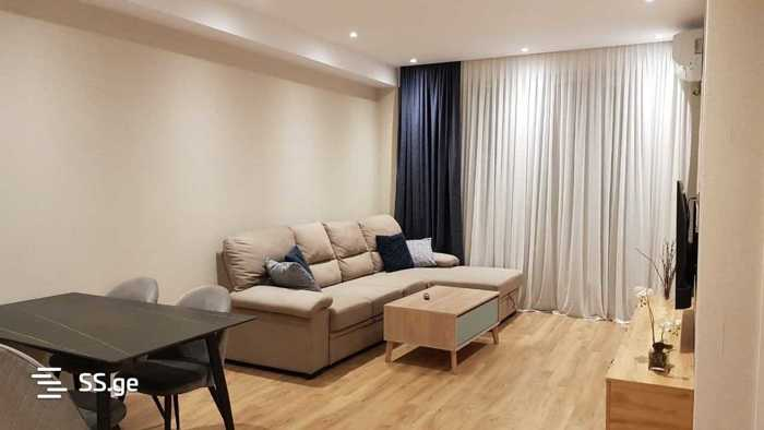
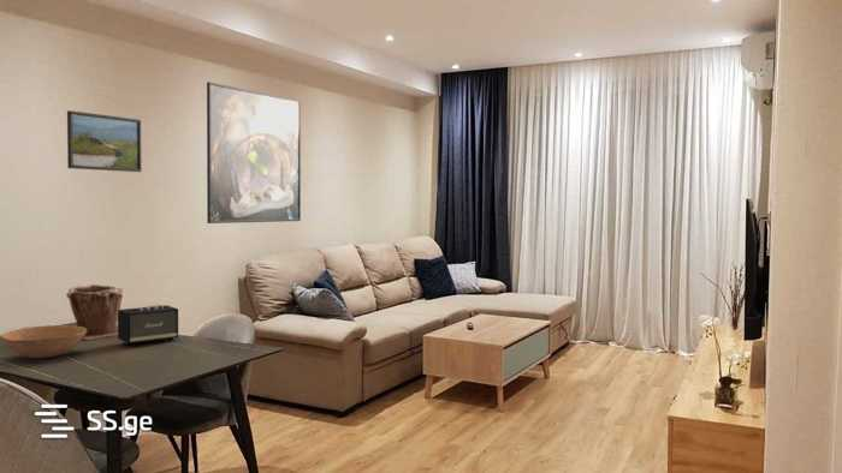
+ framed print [206,80,302,224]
+ speaker [117,305,179,347]
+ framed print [66,109,143,173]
+ plant pot [65,283,124,341]
+ bowl [0,324,87,359]
